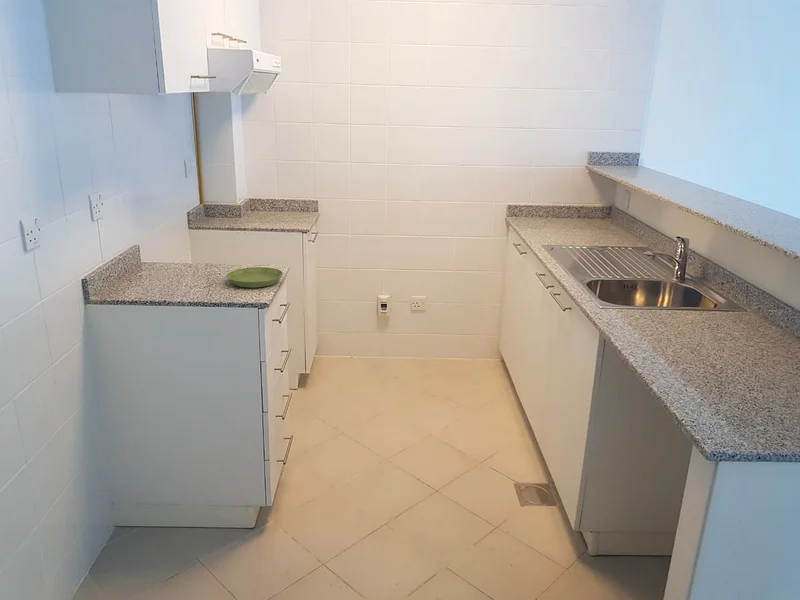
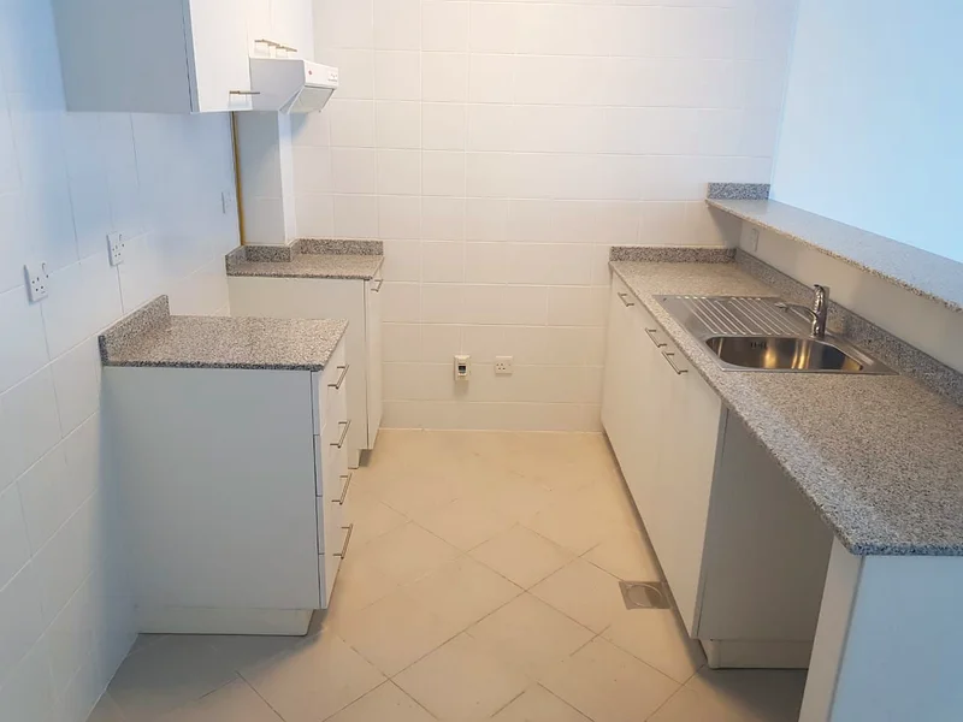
- saucer [226,266,284,289]
